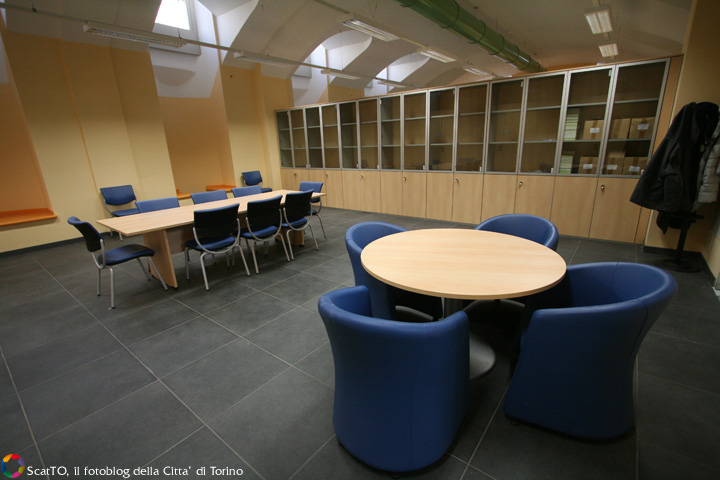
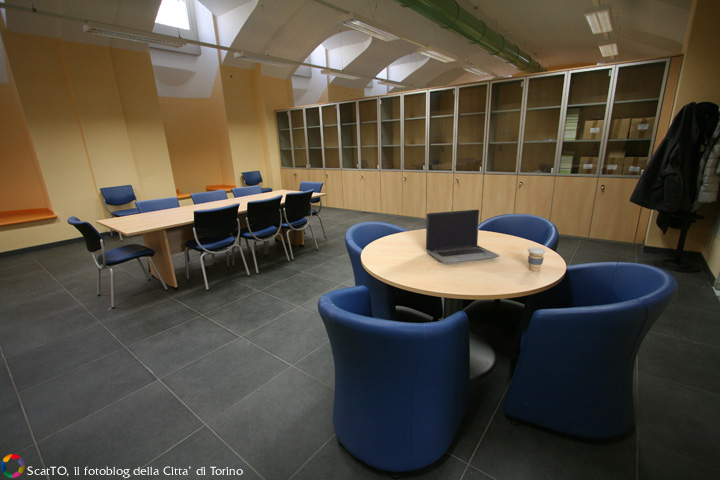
+ coffee cup [527,246,547,272]
+ laptop computer [425,209,501,264]
